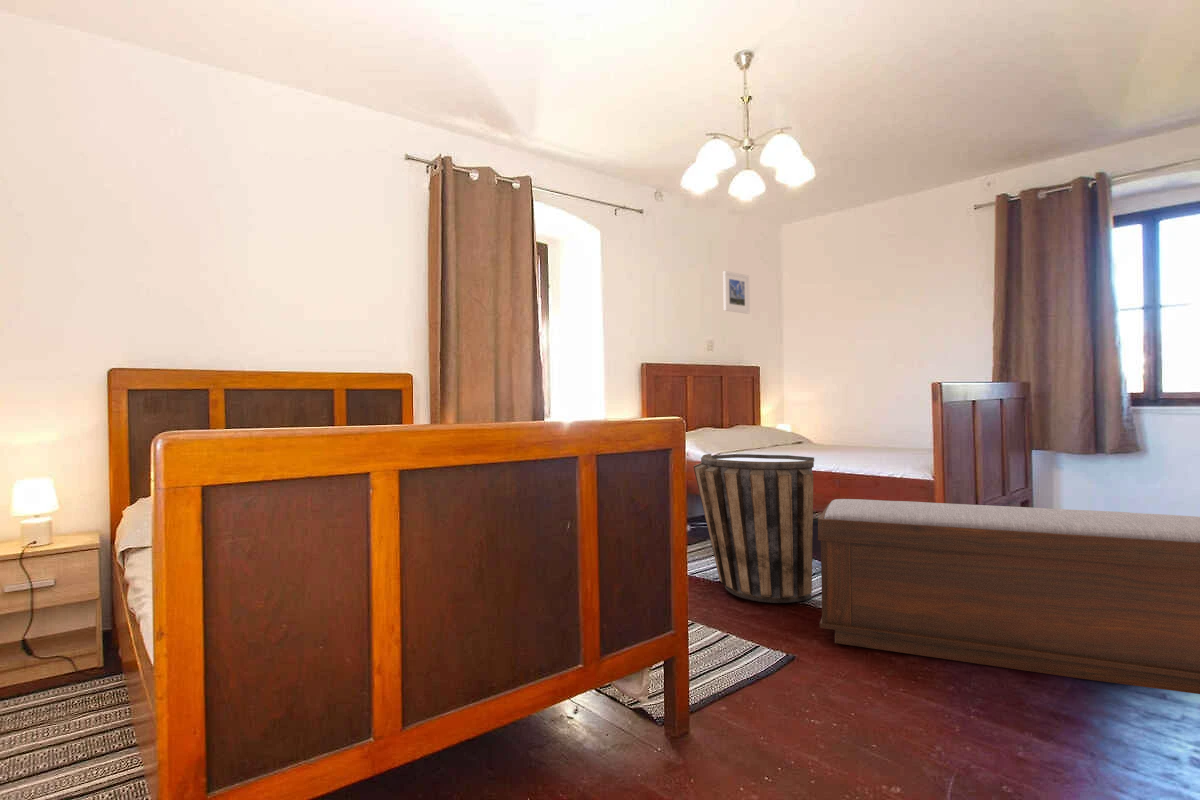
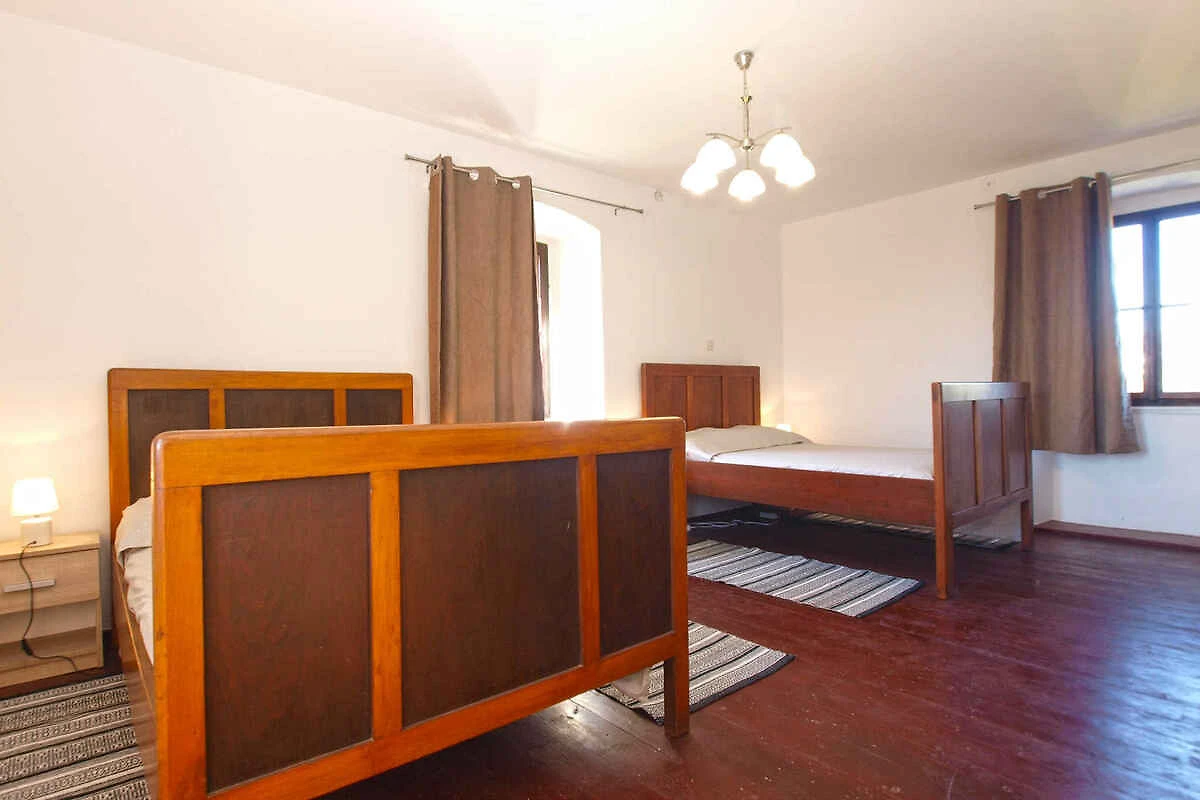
- basket [692,453,815,604]
- bench [817,498,1200,695]
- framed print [722,270,751,315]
